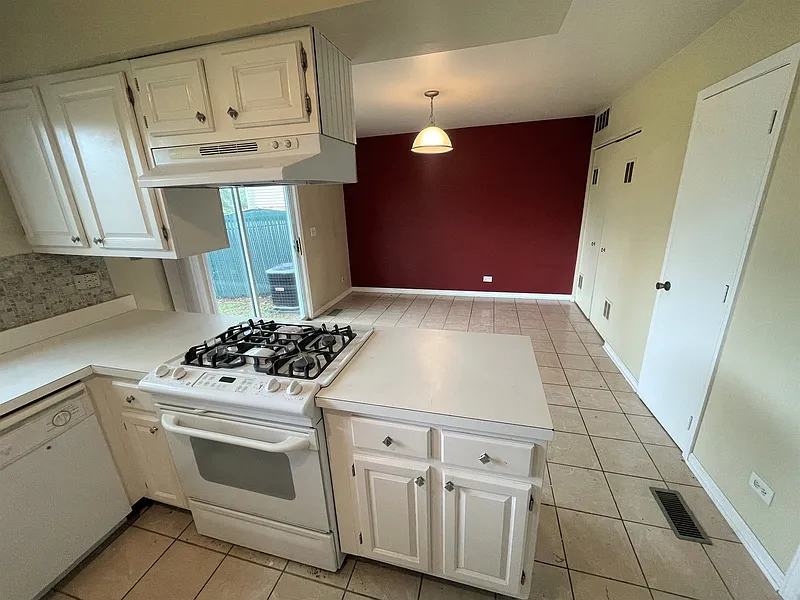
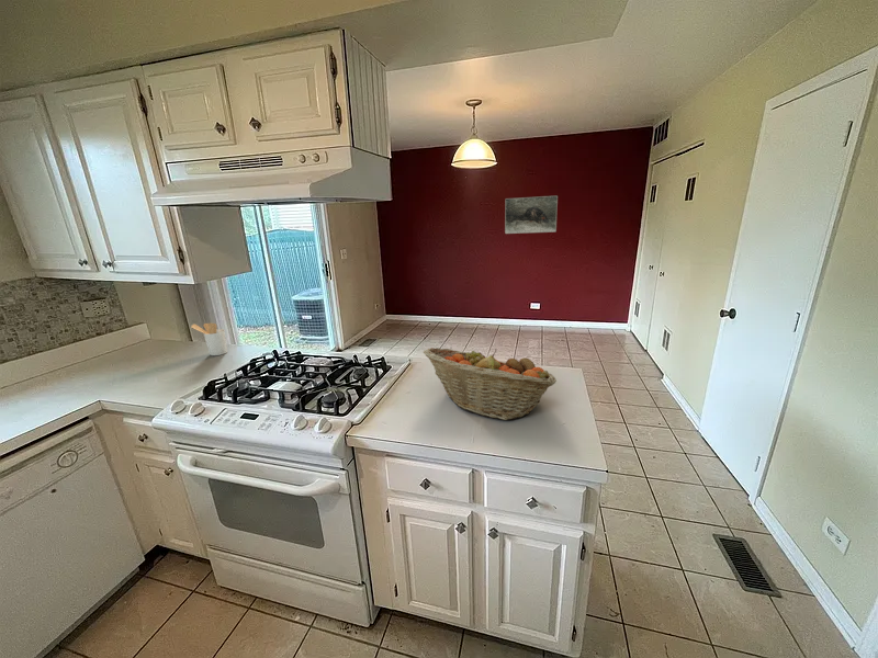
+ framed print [504,195,559,235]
+ fruit basket [423,347,558,421]
+ utensil holder [190,322,228,356]
